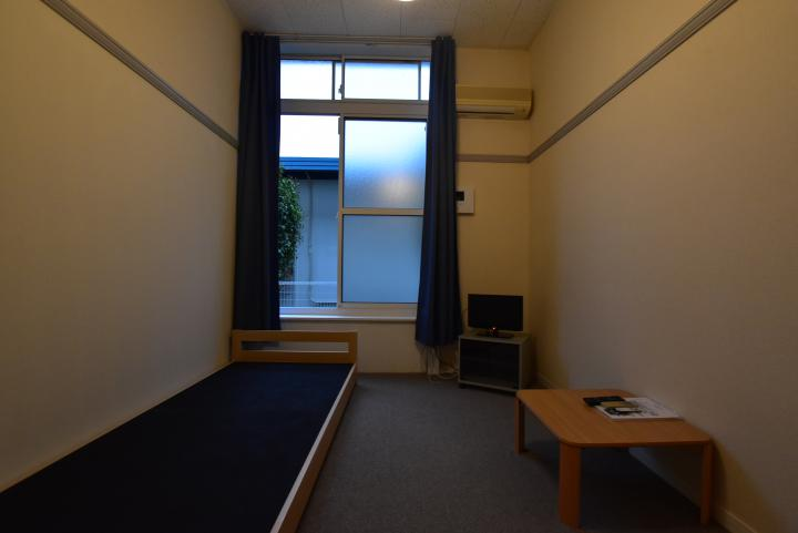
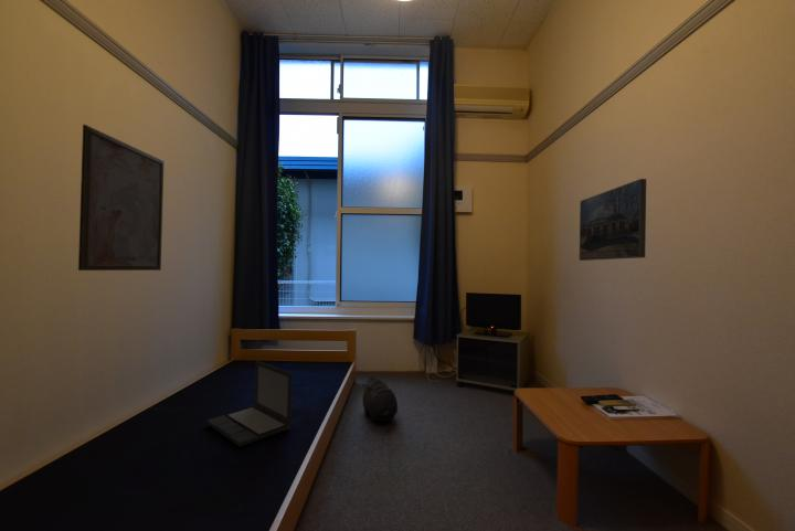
+ wall art [77,124,165,272]
+ plush toy [361,374,399,423]
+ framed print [579,178,647,262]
+ laptop [205,360,294,448]
